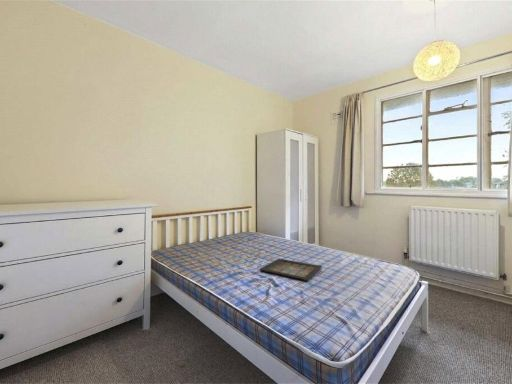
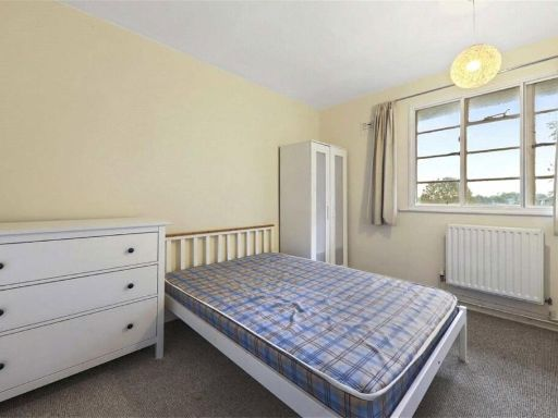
- icon panel [259,258,323,282]
